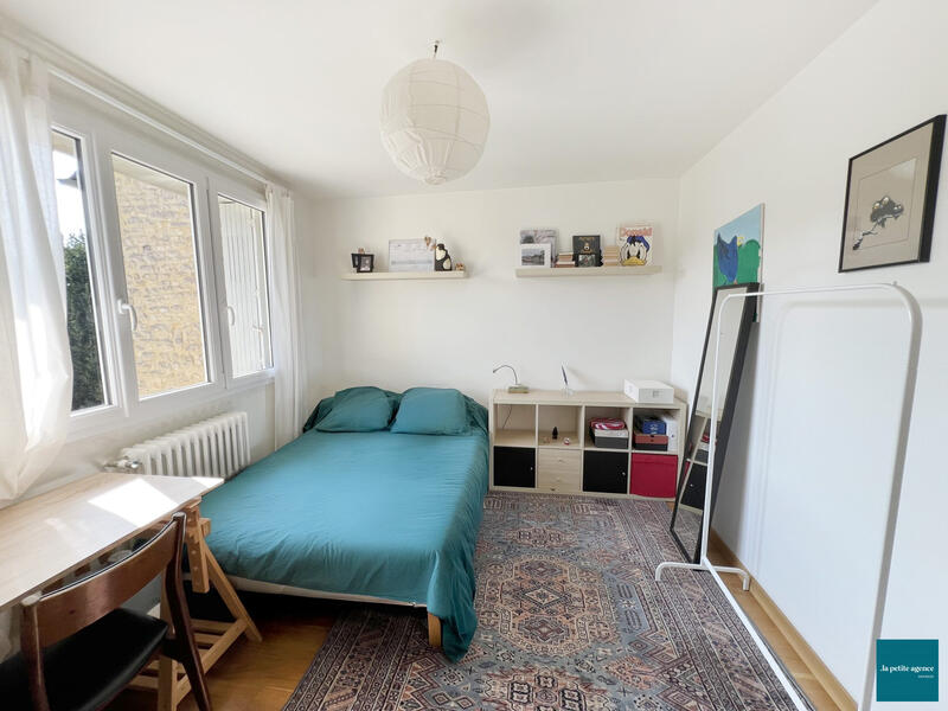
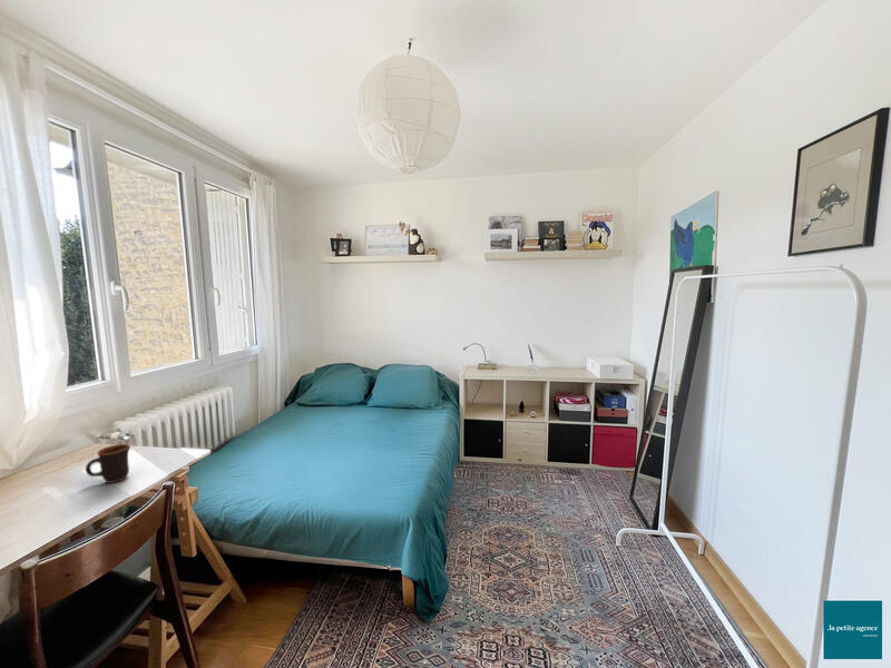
+ mug [85,443,131,484]
